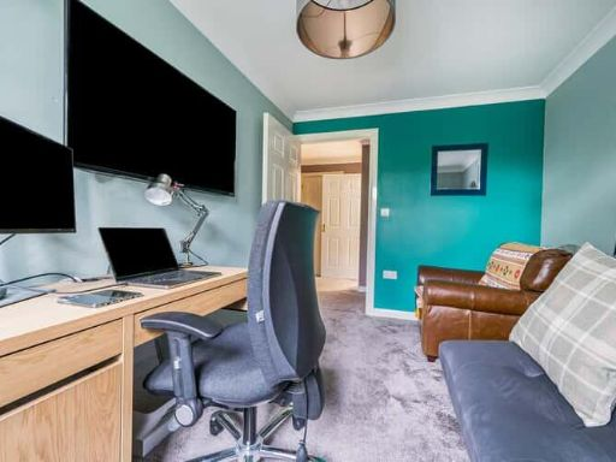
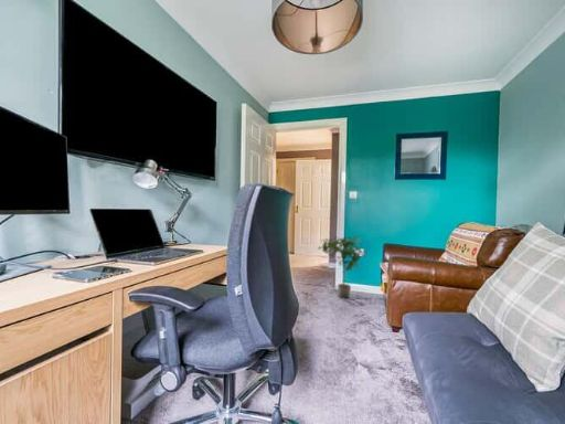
+ potted plant [317,235,369,300]
